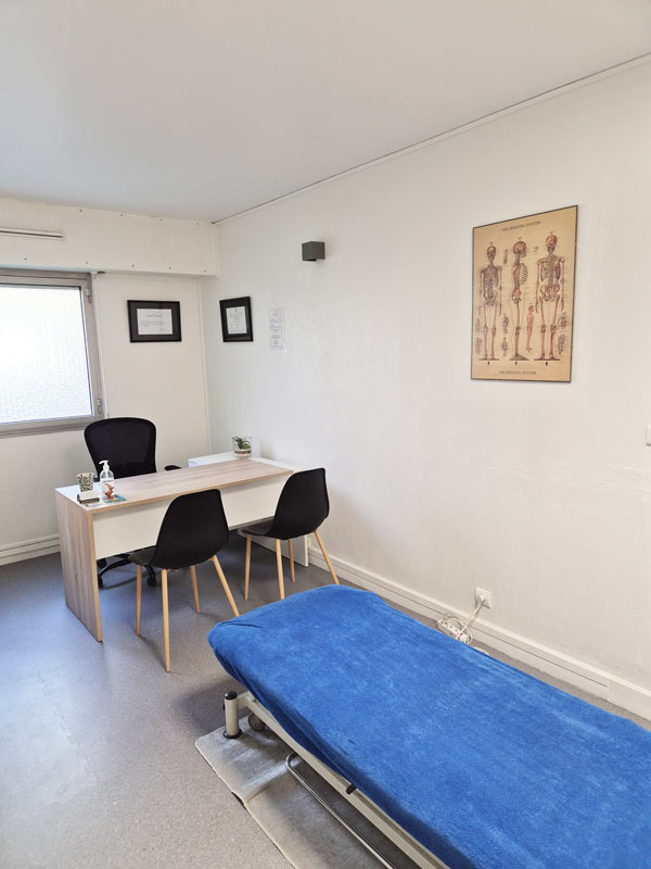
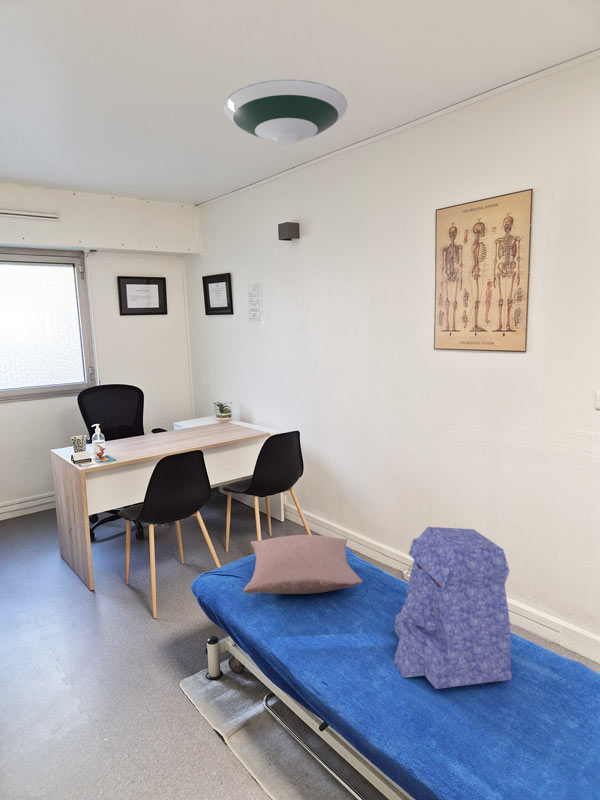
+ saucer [223,78,348,146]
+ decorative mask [393,526,513,690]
+ pillow [242,534,363,595]
